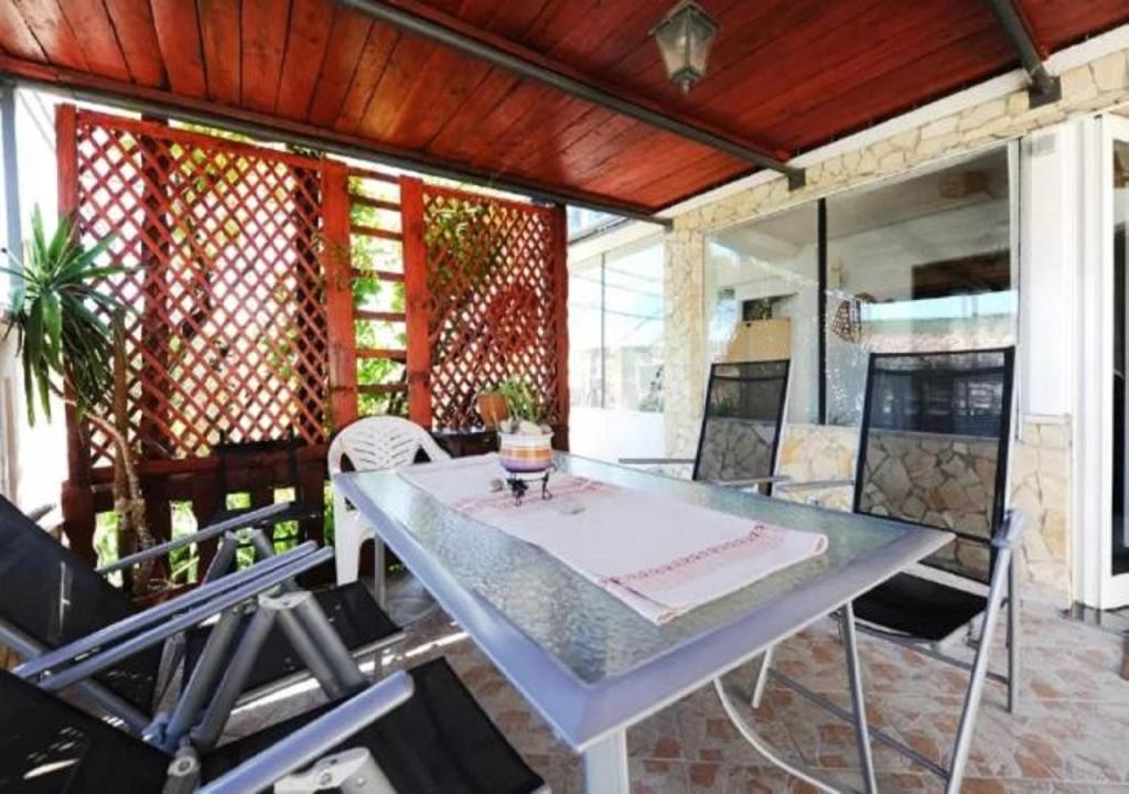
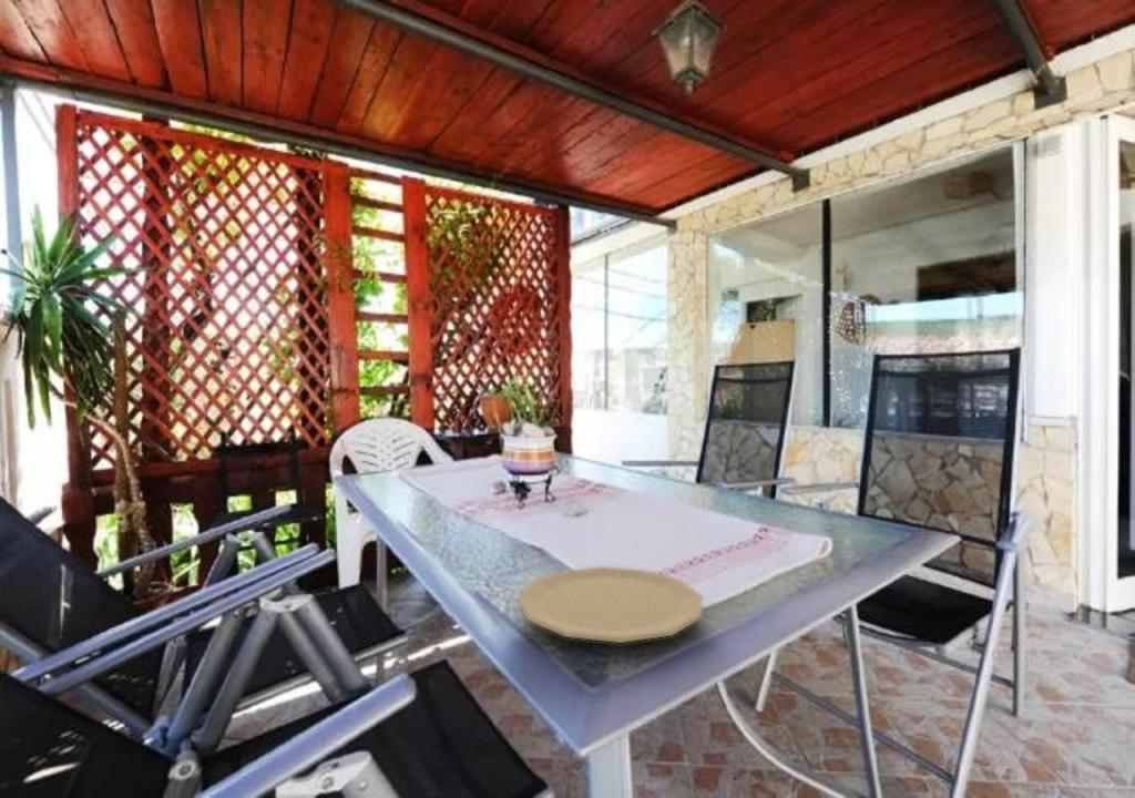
+ plate [517,565,703,644]
